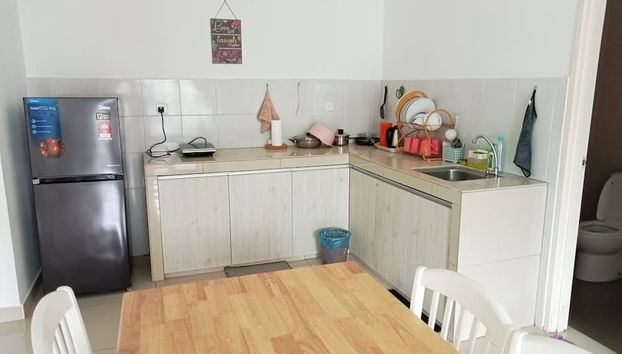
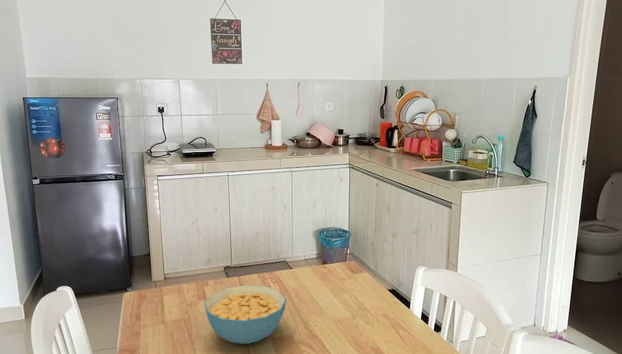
+ cereal bowl [204,284,287,345]
